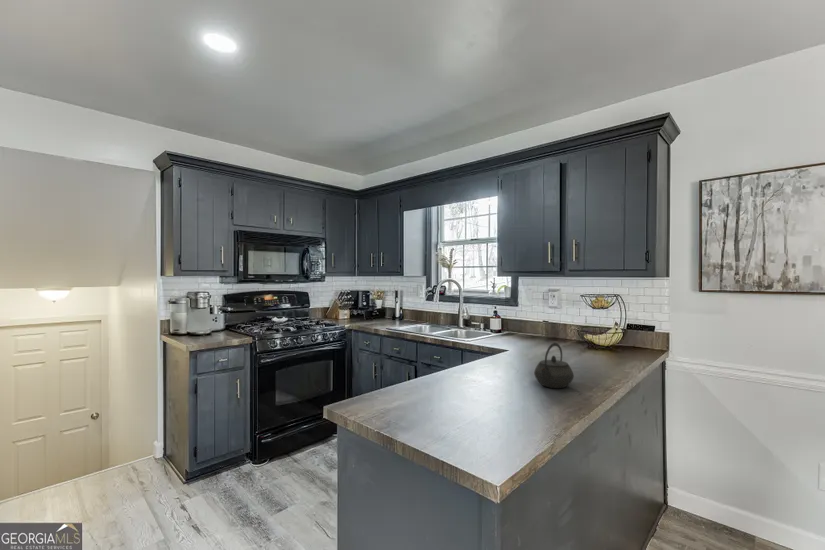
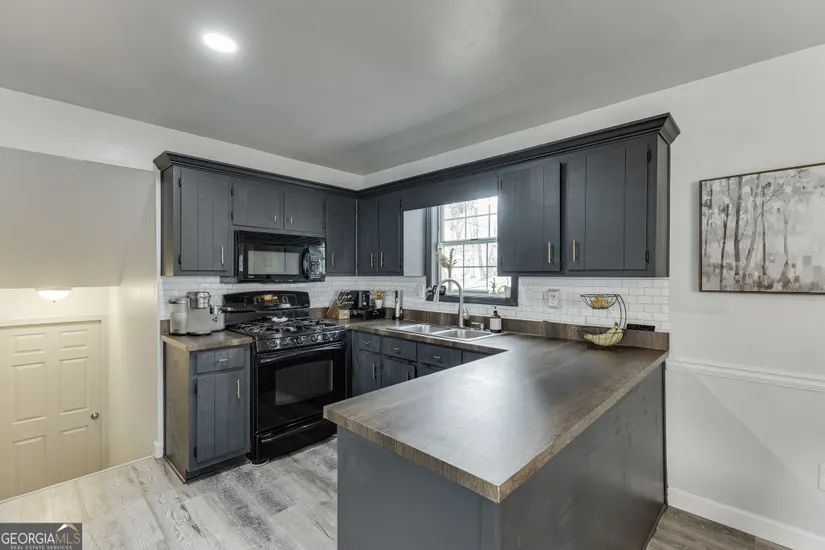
- kettle [533,342,575,389]
